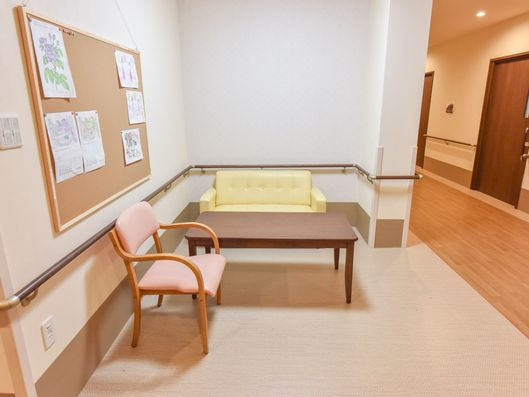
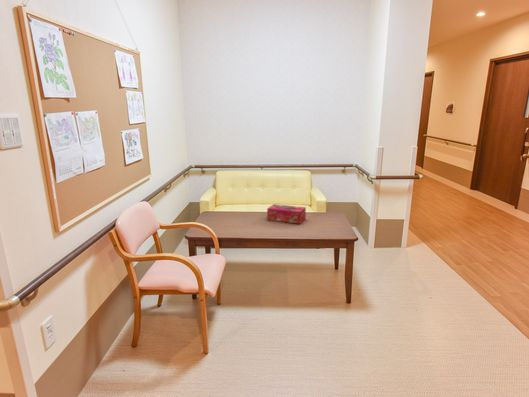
+ tissue box [266,203,307,225]
